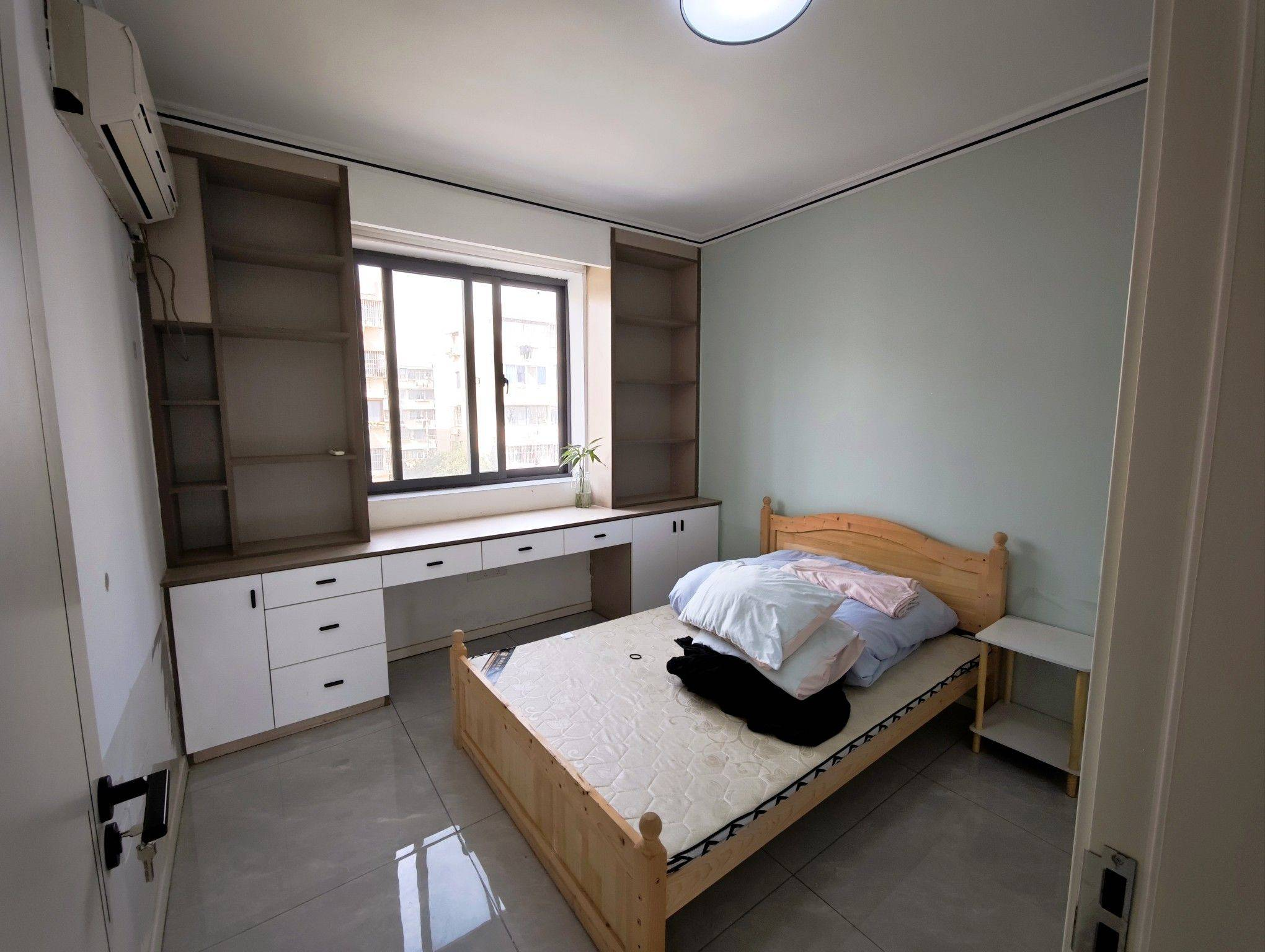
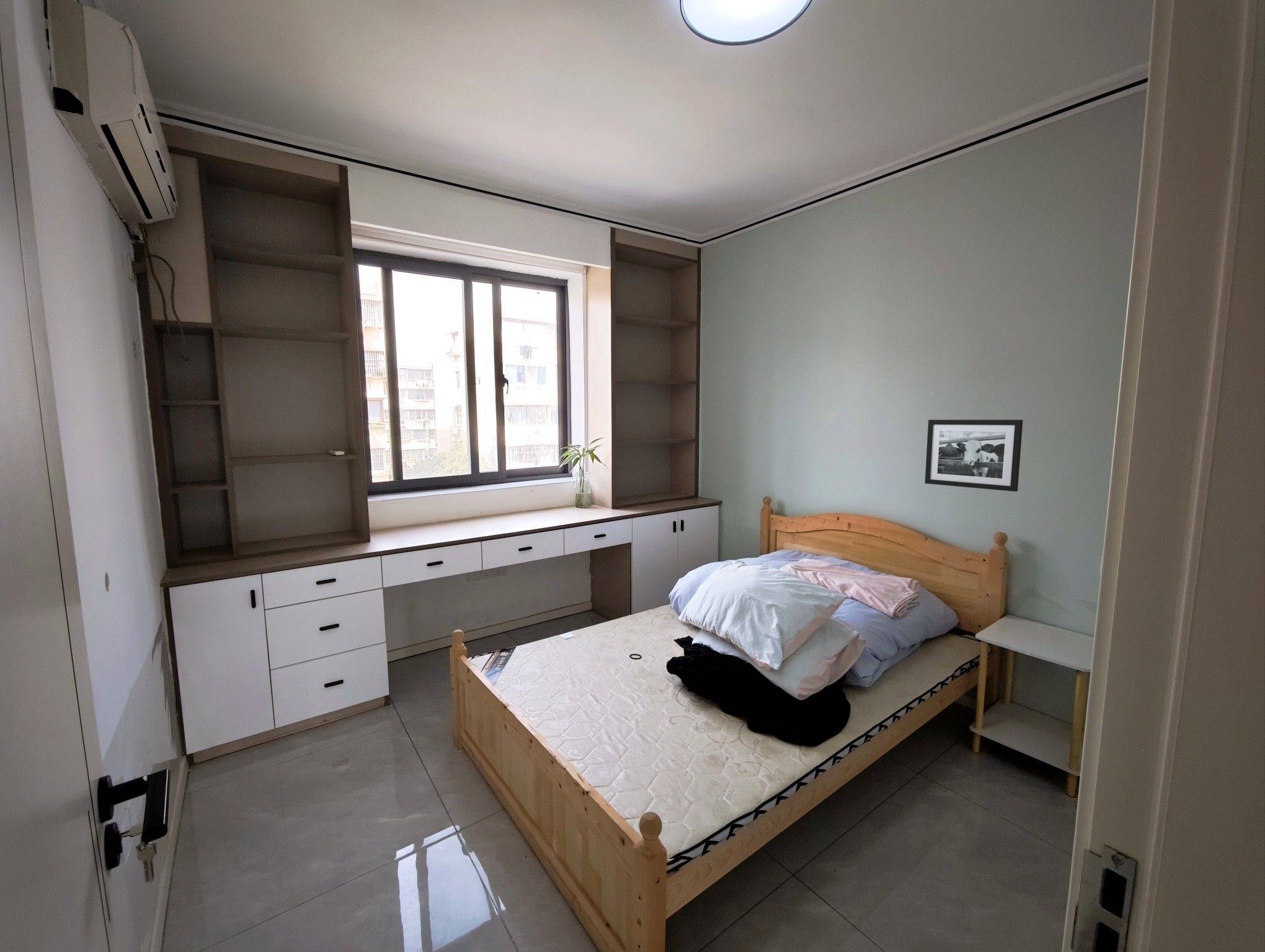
+ picture frame [925,419,1023,492]
